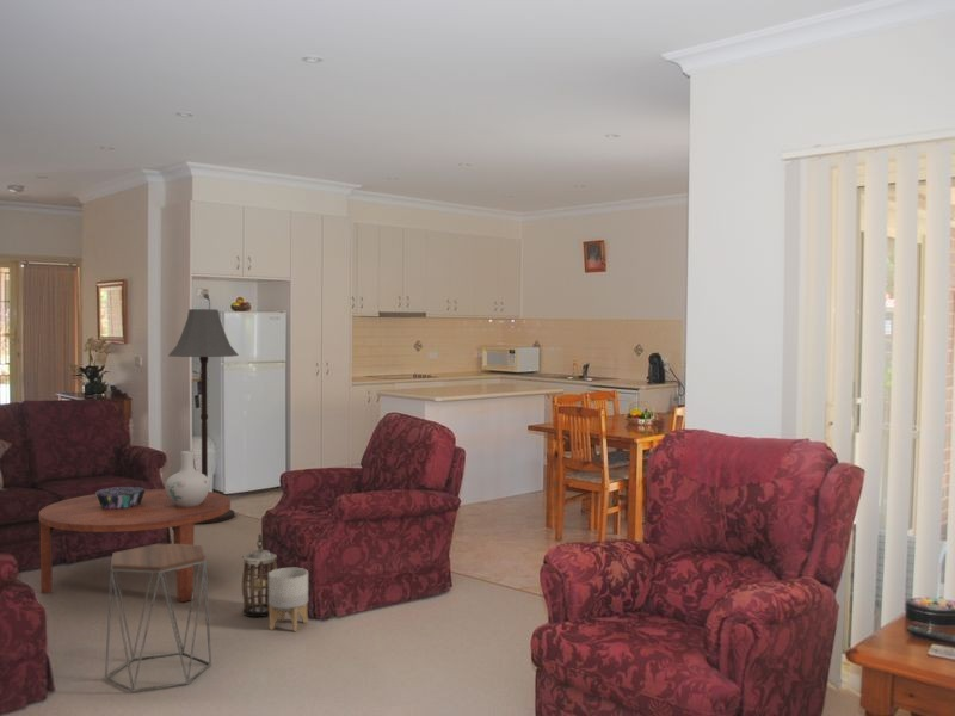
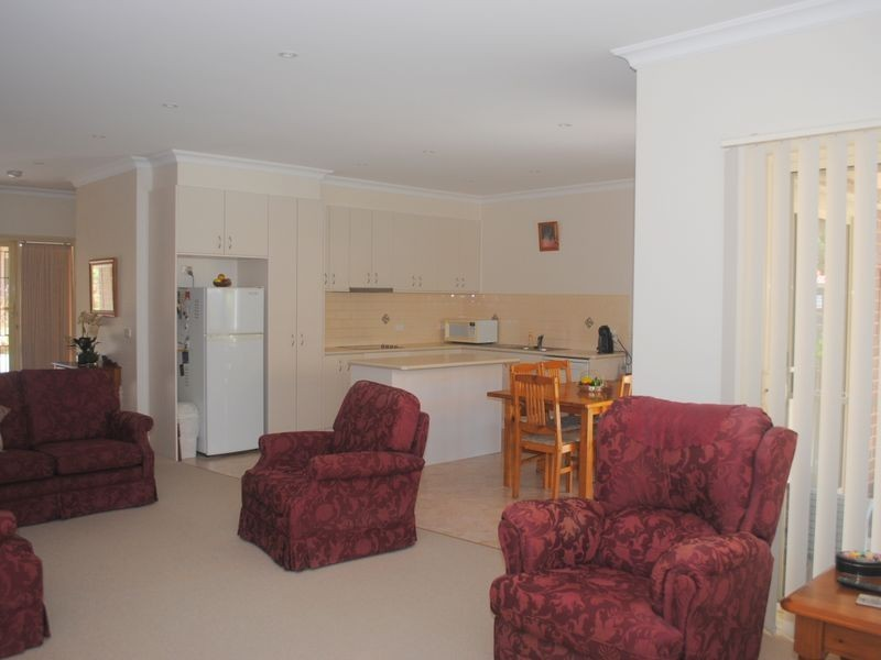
- planter [269,567,309,632]
- side table [104,543,212,693]
- decorative bowl [94,486,146,510]
- floor lamp [167,308,240,525]
- lantern [240,533,279,618]
- vase [164,450,211,507]
- coffee table [38,488,232,603]
